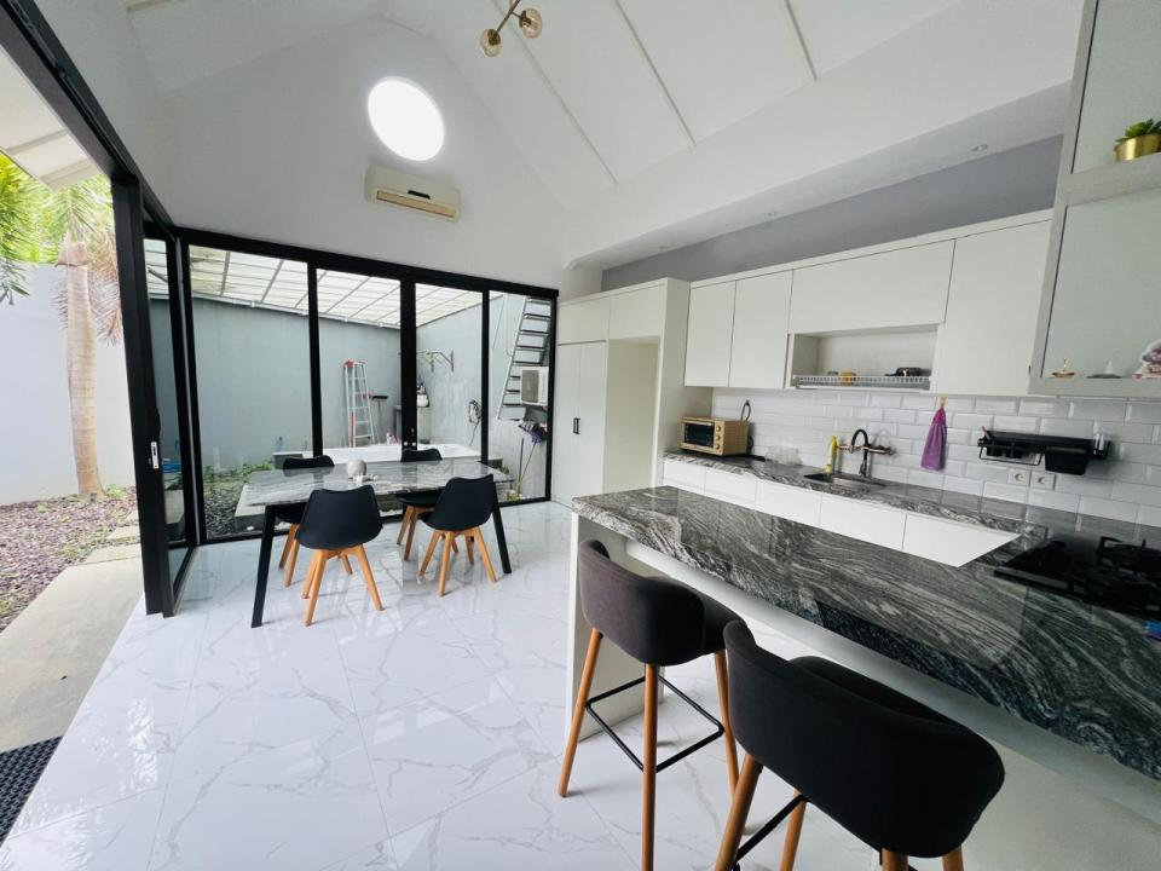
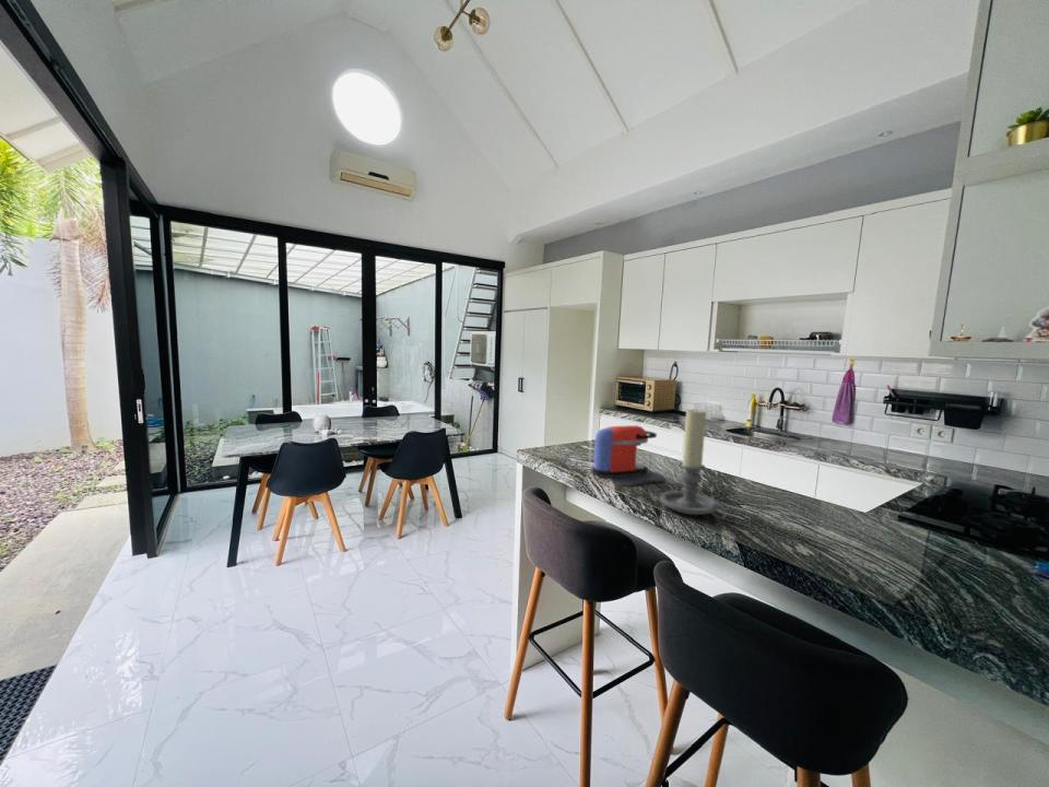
+ candle holder [659,408,728,520]
+ coffee maker [591,424,668,488]
